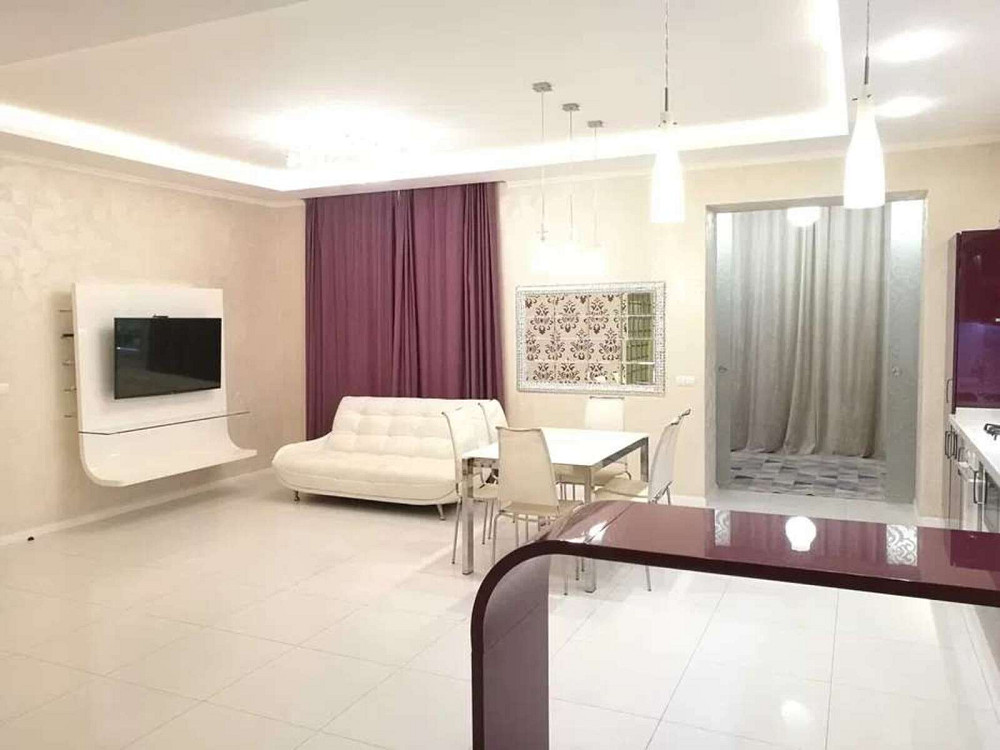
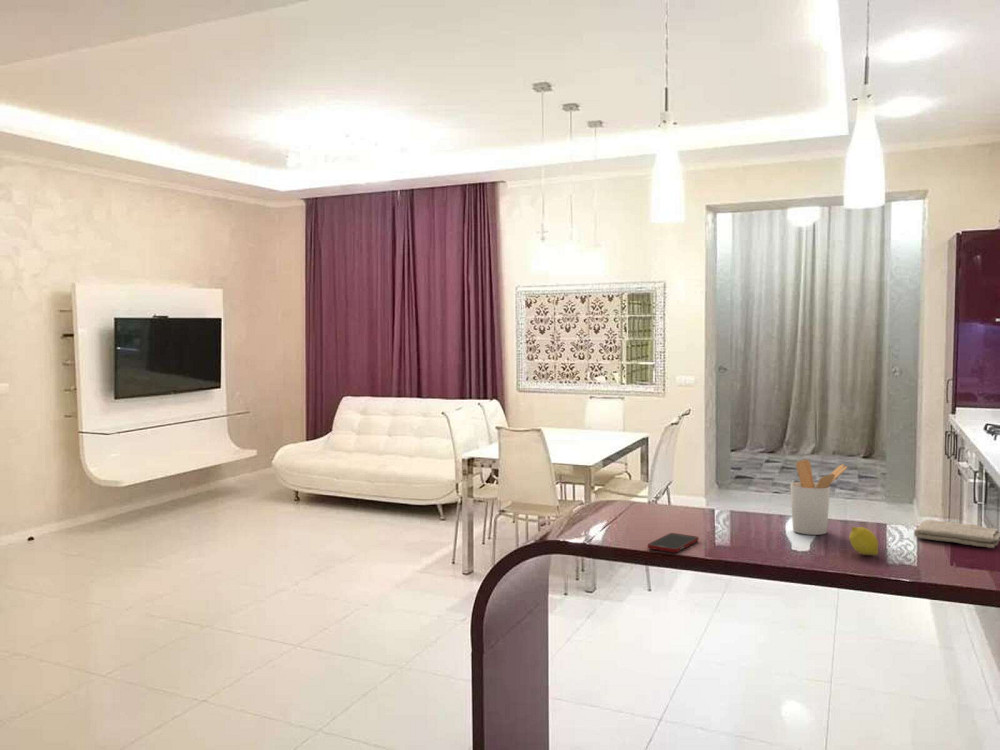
+ utensil holder [789,458,849,536]
+ fruit [848,526,879,556]
+ washcloth [913,519,1000,549]
+ cell phone [647,532,700,553]
